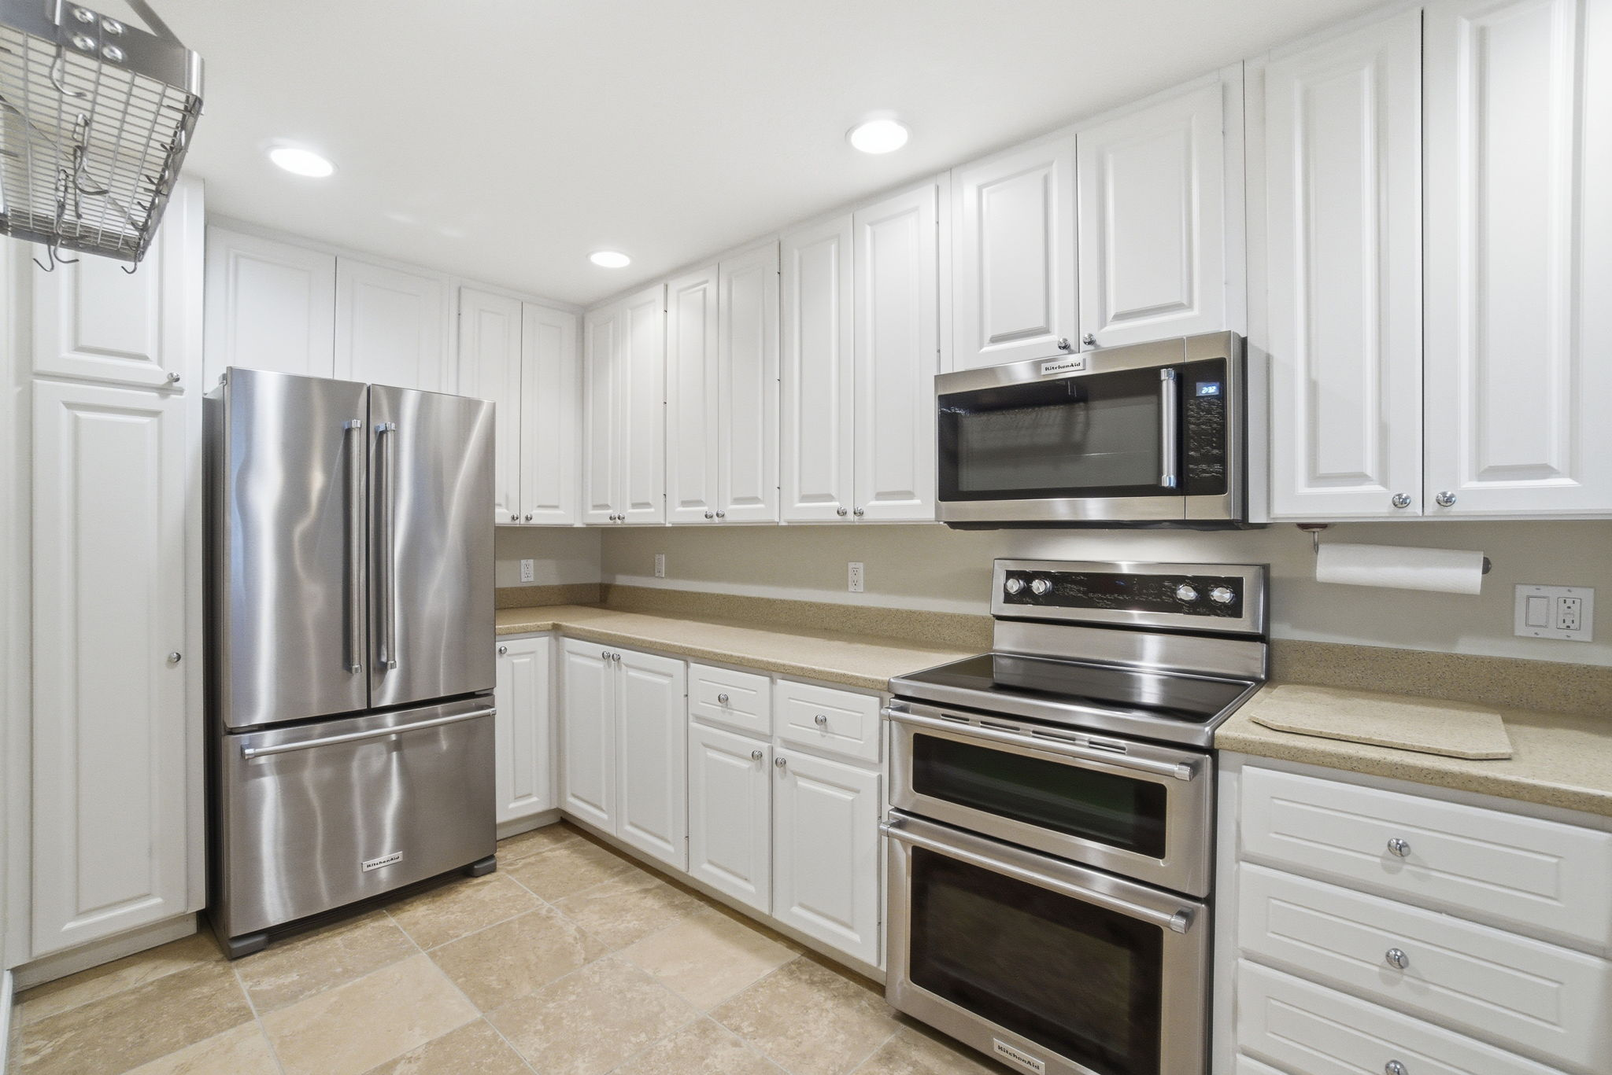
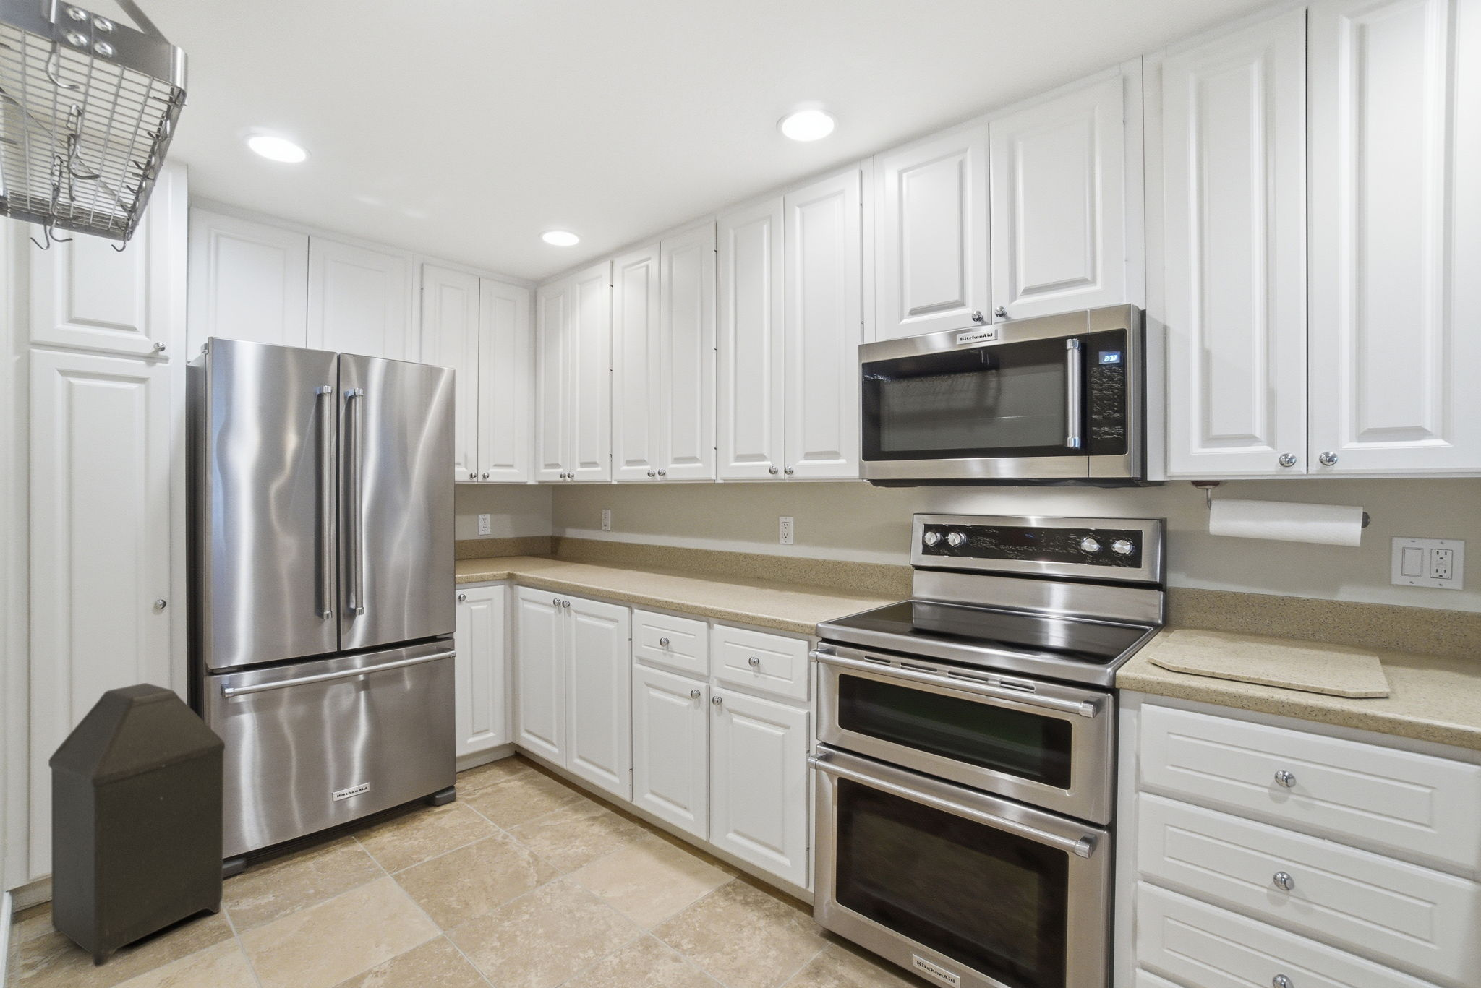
+ trash can [47,683,226,967]
